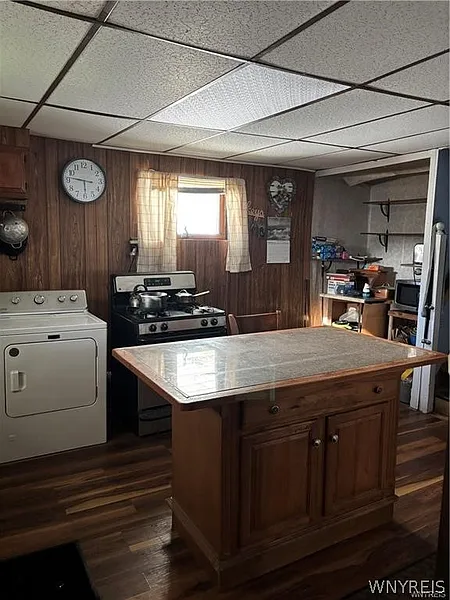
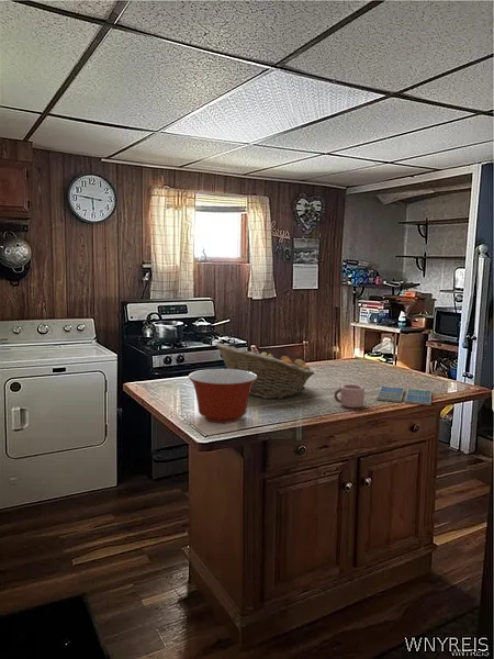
+ mug [333,383,366,409]
+ mixing bowl [188,368,257,424]
+ fruit basket [215,342,315,400]
+ drink coaster [375,386,433,406]
